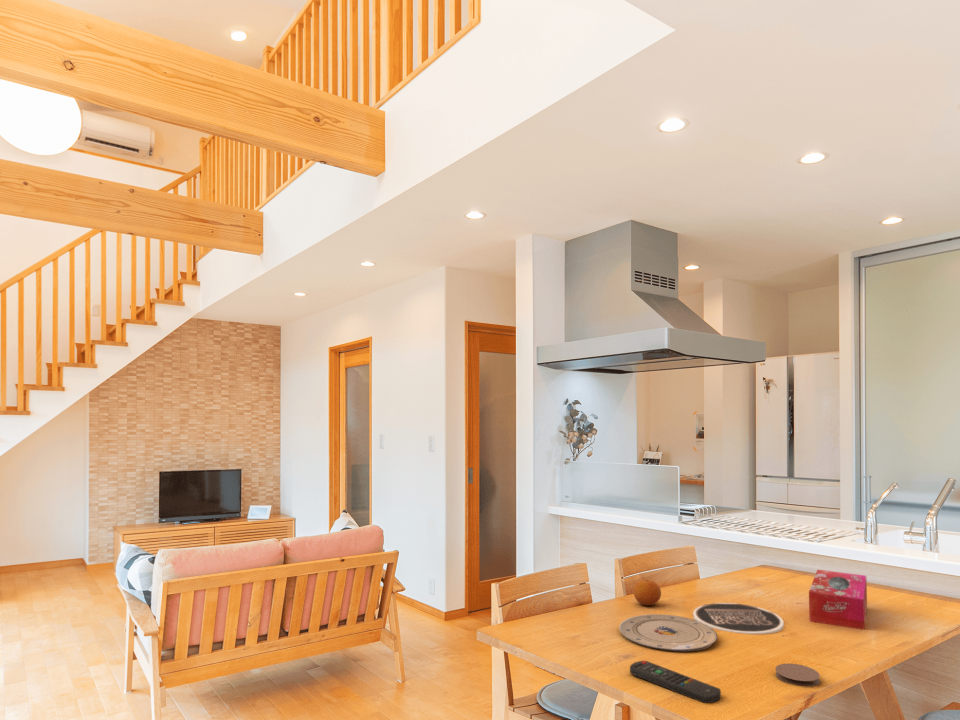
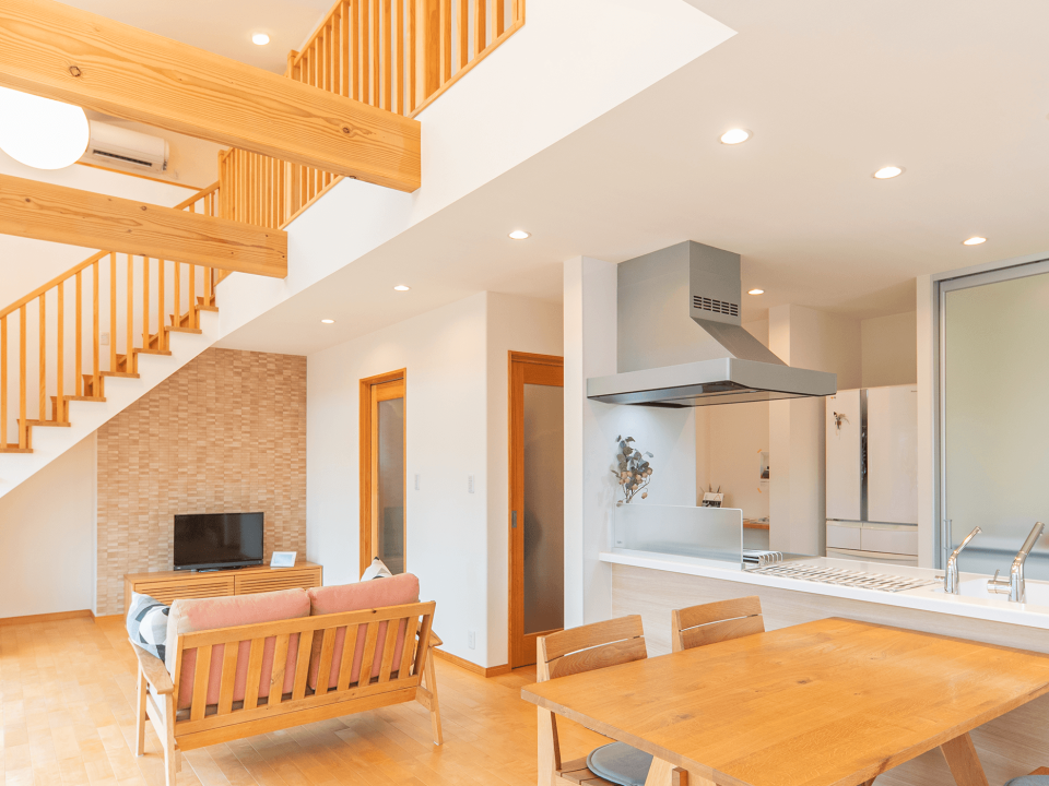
- remote control [629,660,722,704]
- plate [692,602,785,635]
- fruit [632,579,662,607]
- plate [618,613,718,652]
- coaster [774,662,821,688]
- tissue box [808,569,868,631]
